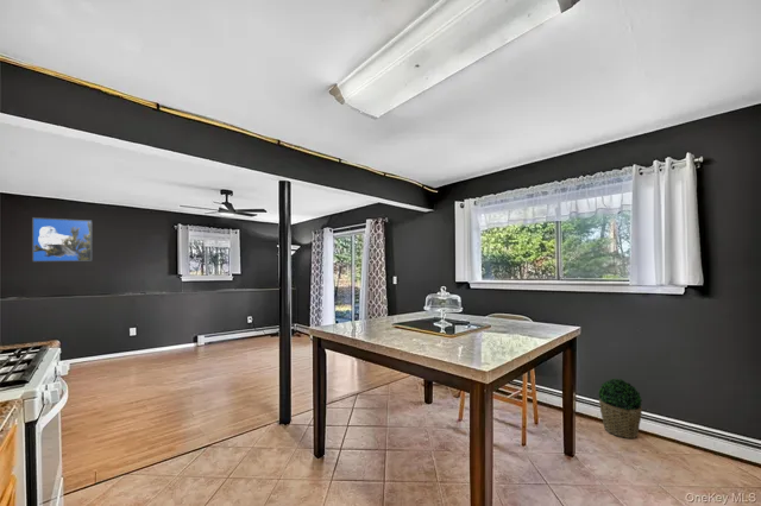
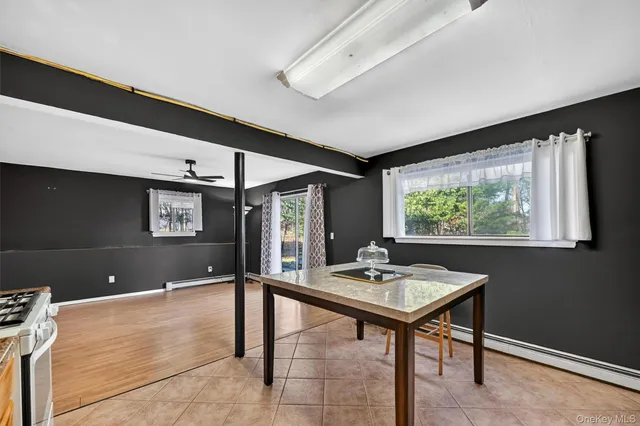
- potted plant [597,378,643,439]
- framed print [31,216,94,264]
